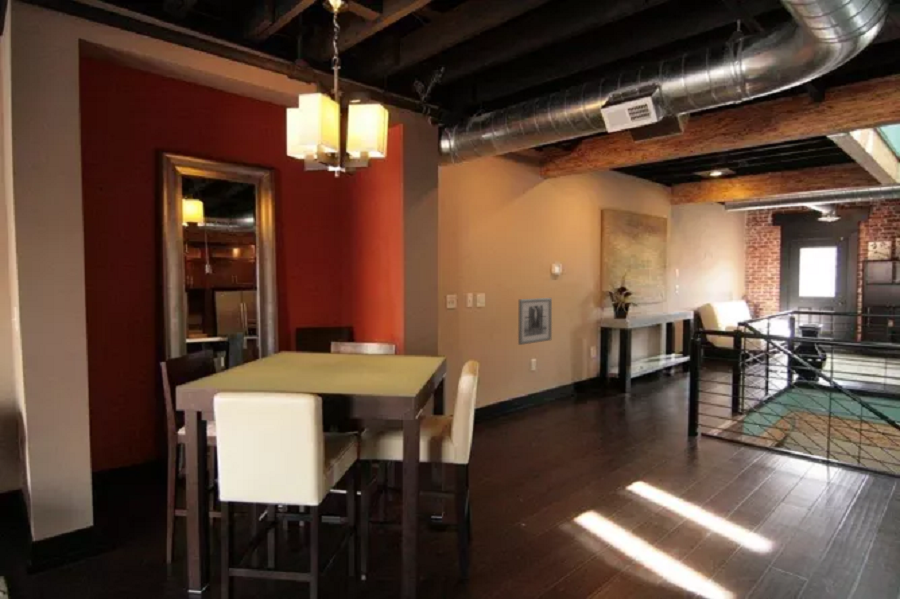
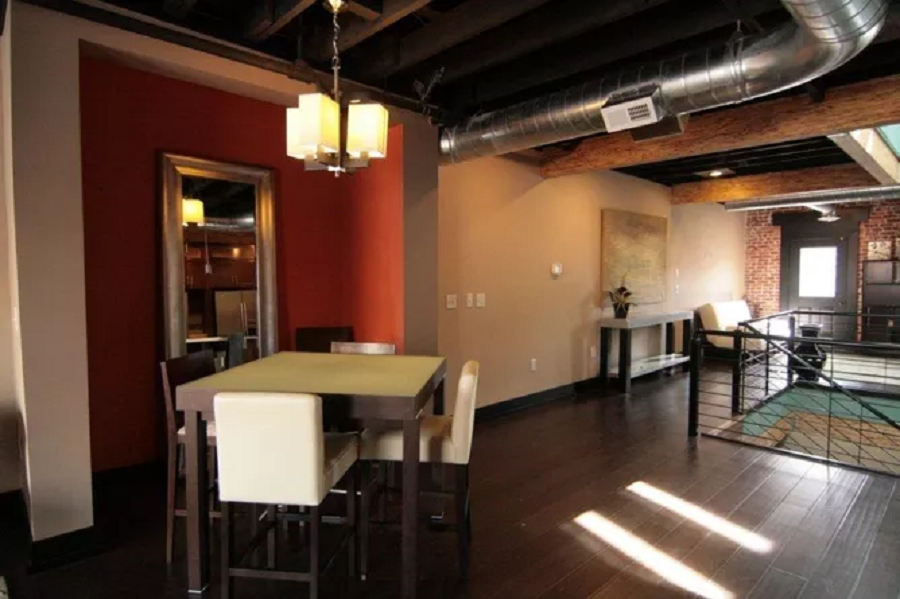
- wall art [517,297,553,346]
